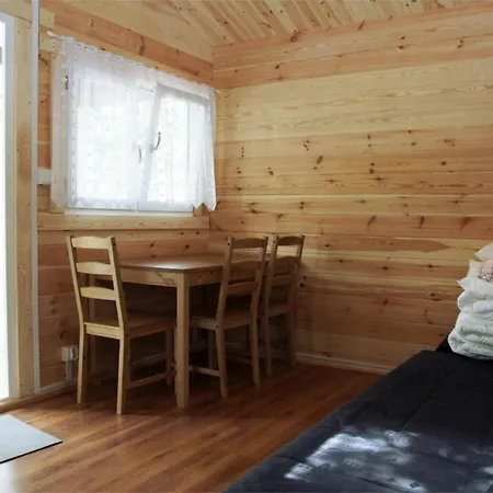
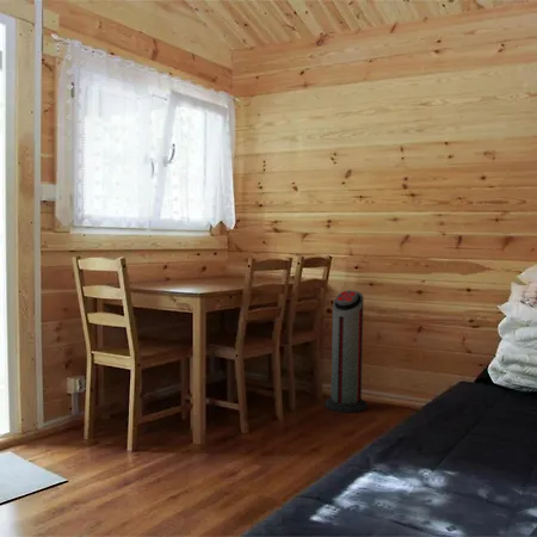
+ air purifier [323,290,369,414]
